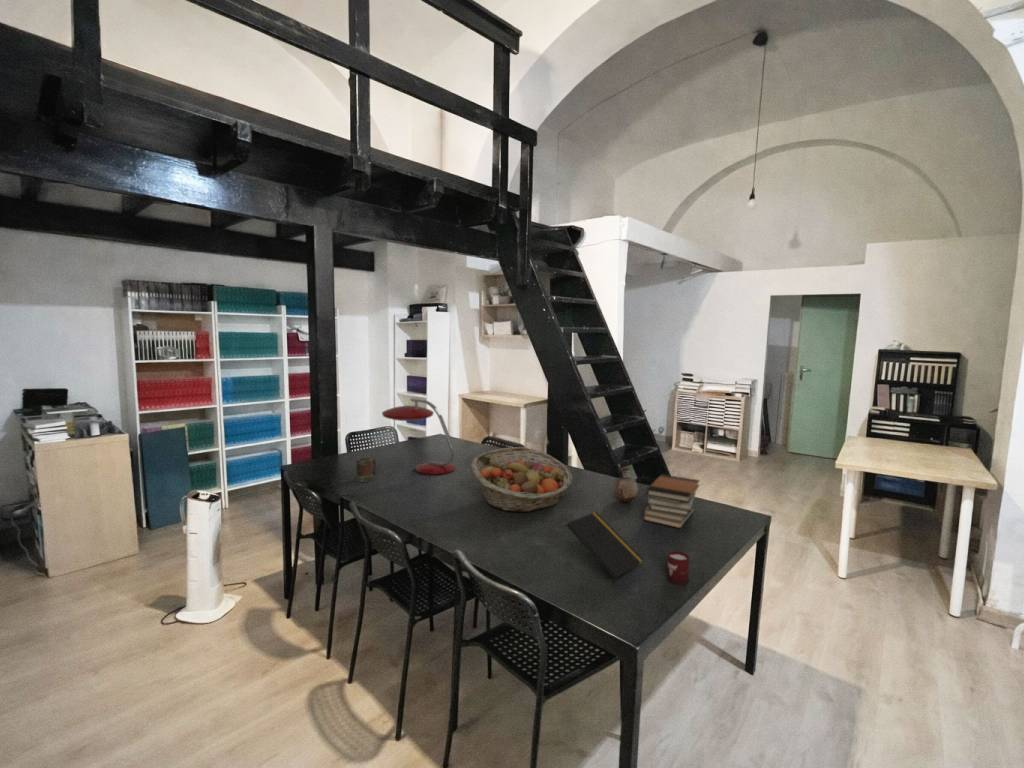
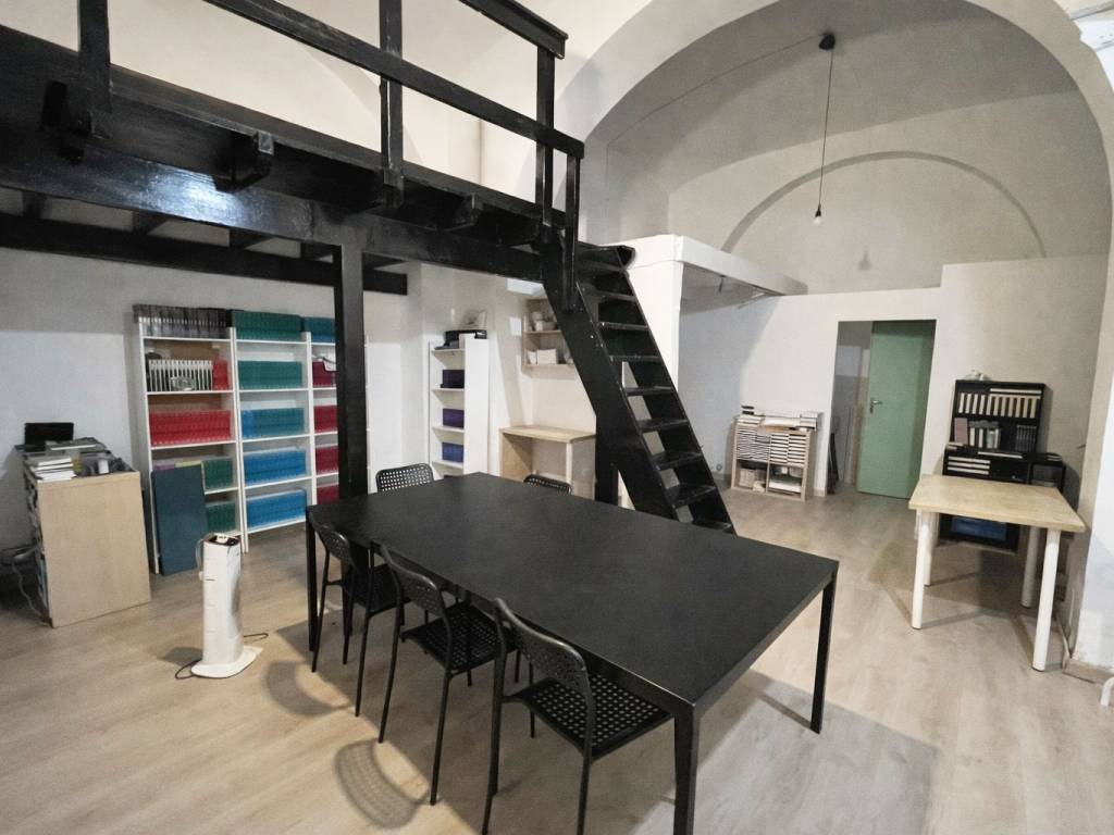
- cup [665,550,691,586]
- desk lamp [381,398,457,475]
- notepad [565,511,645,587]
- vase [613,467,639,503]
- fruit basket [470,446,574,513]
- mug [354,456,377,483]
- book stack [642,473,701,529]
